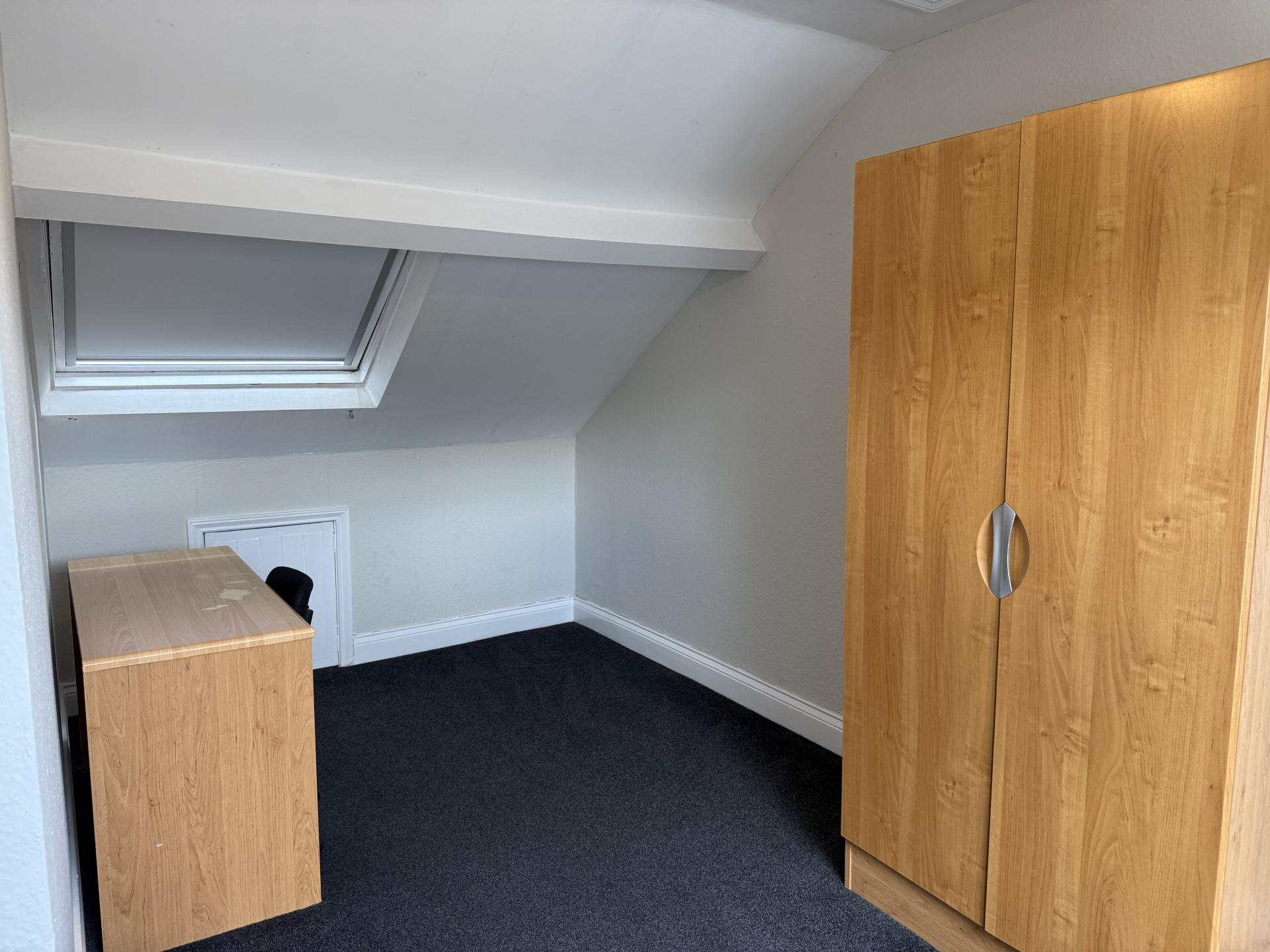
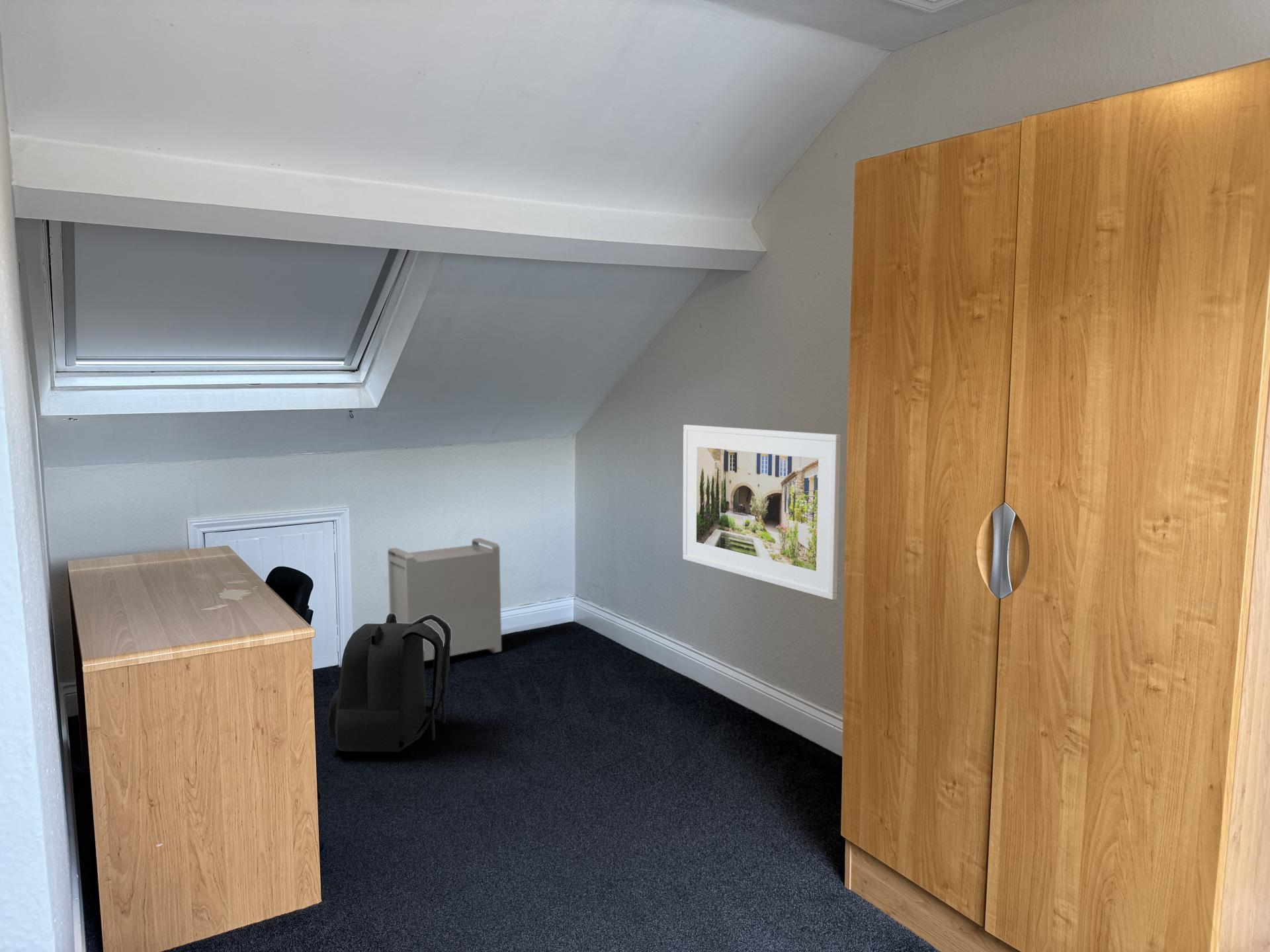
+ storage bin [387,537,502,662]
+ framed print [682,424,841,600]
+ backpack [327,613,451,752]
